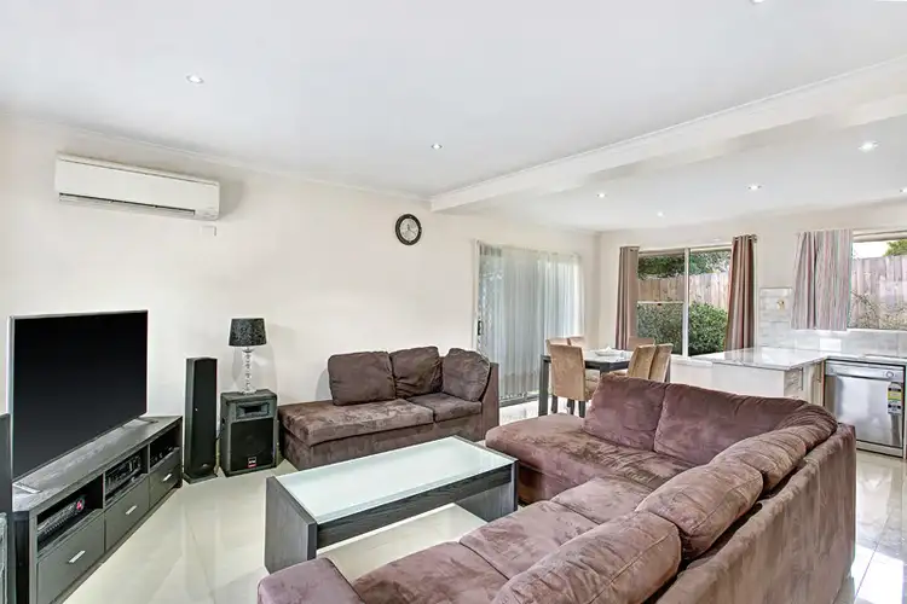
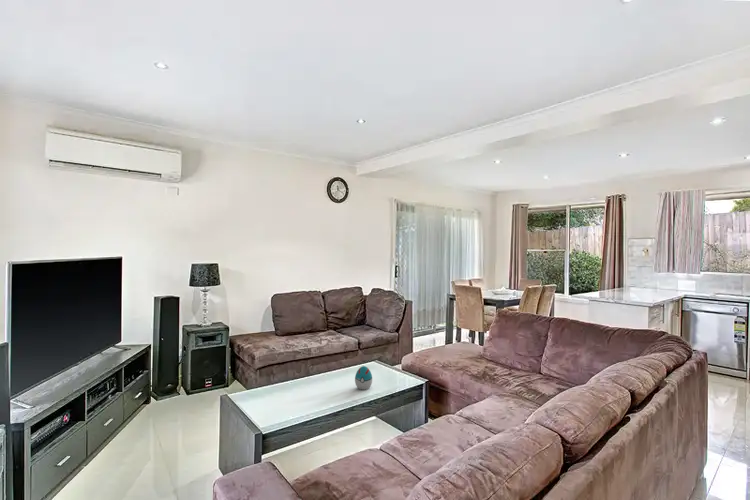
+ decorative egg [354,365,373,391]
